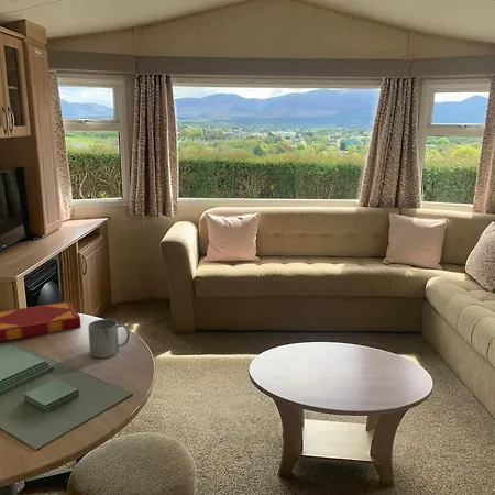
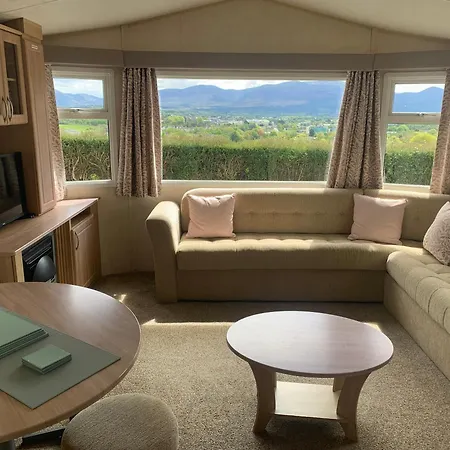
- mug [87,318,131,359]
- hardback book [0,300,81,343]
